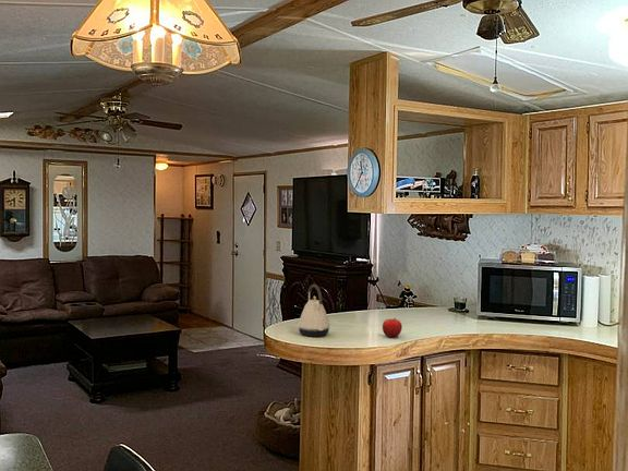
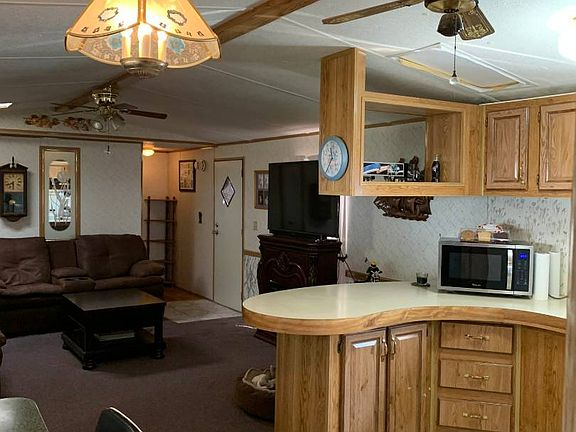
- fruit [382,317,403,339]
- kettle [297,283,331,338]
